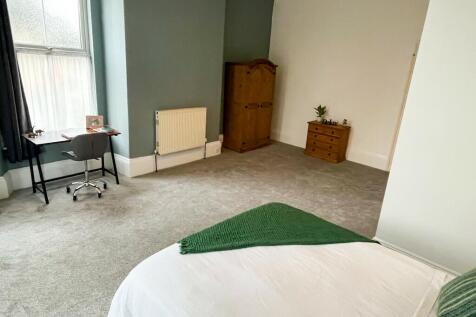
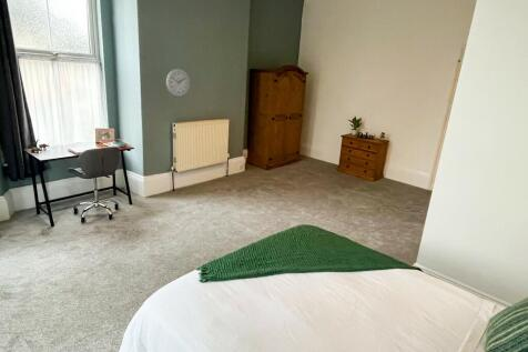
+ wall clock [165,68,191,98]
